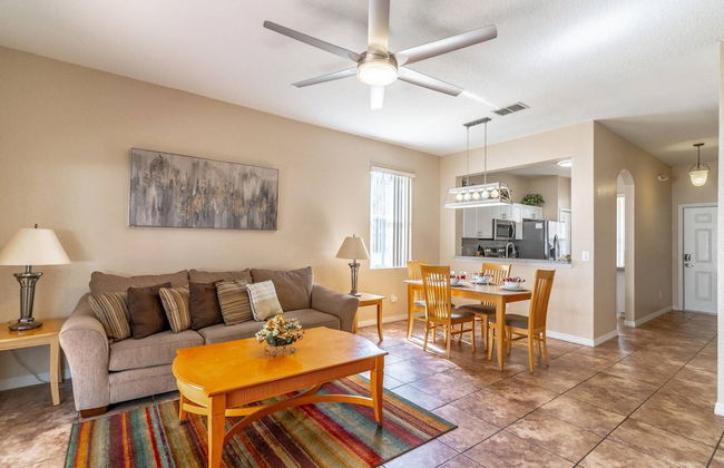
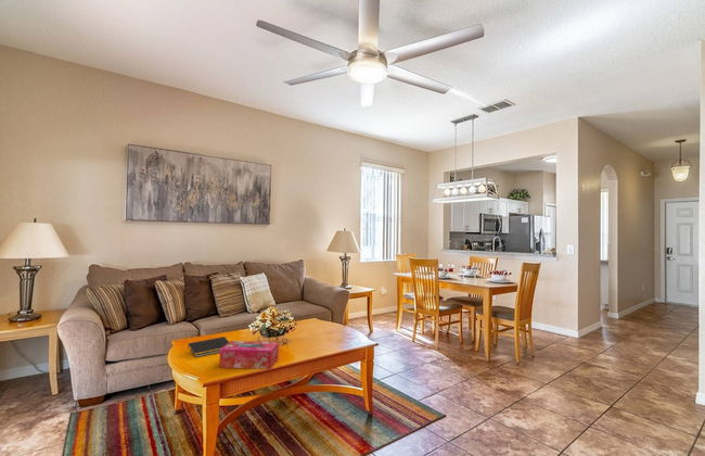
+ notepad [187,335,230,358]
+ tissue box [219,340,280,370]
